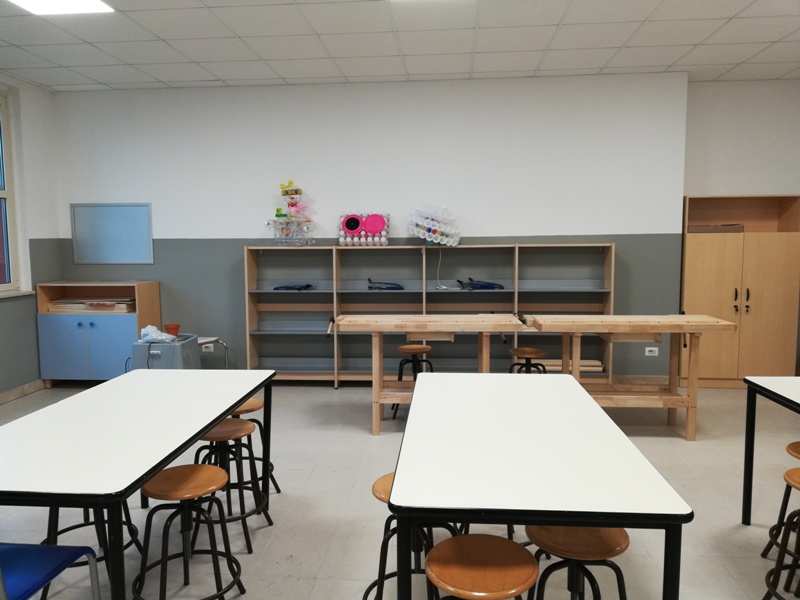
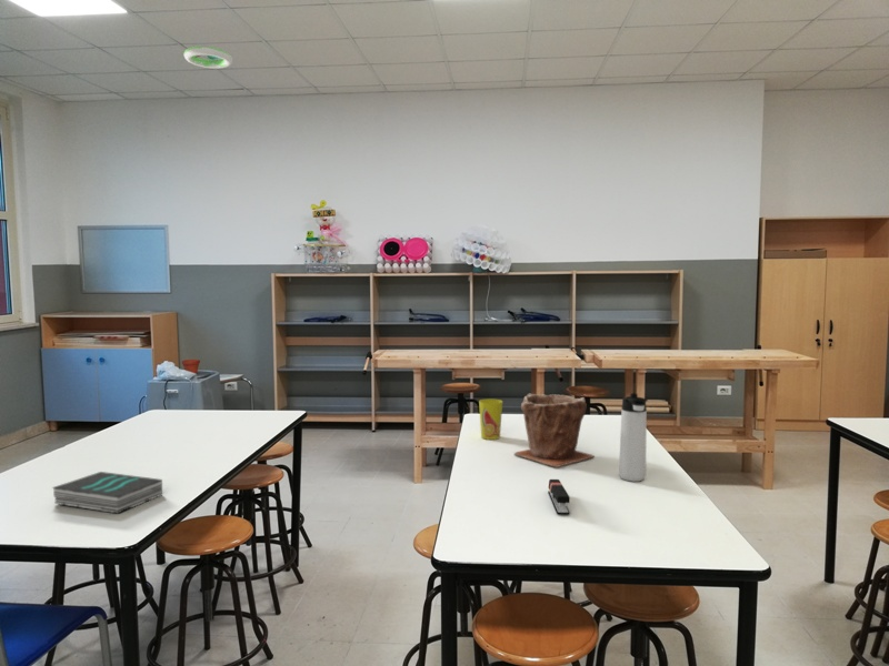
+ book [51,471,163,514]
+ plant pot [512,393,596,468]
+ ceiling vent [183,46,233,69]
+ cup [478,398,503,441]
+ thermos bottle [618,392,649,483]
+ stapler [547,478,571,516]
